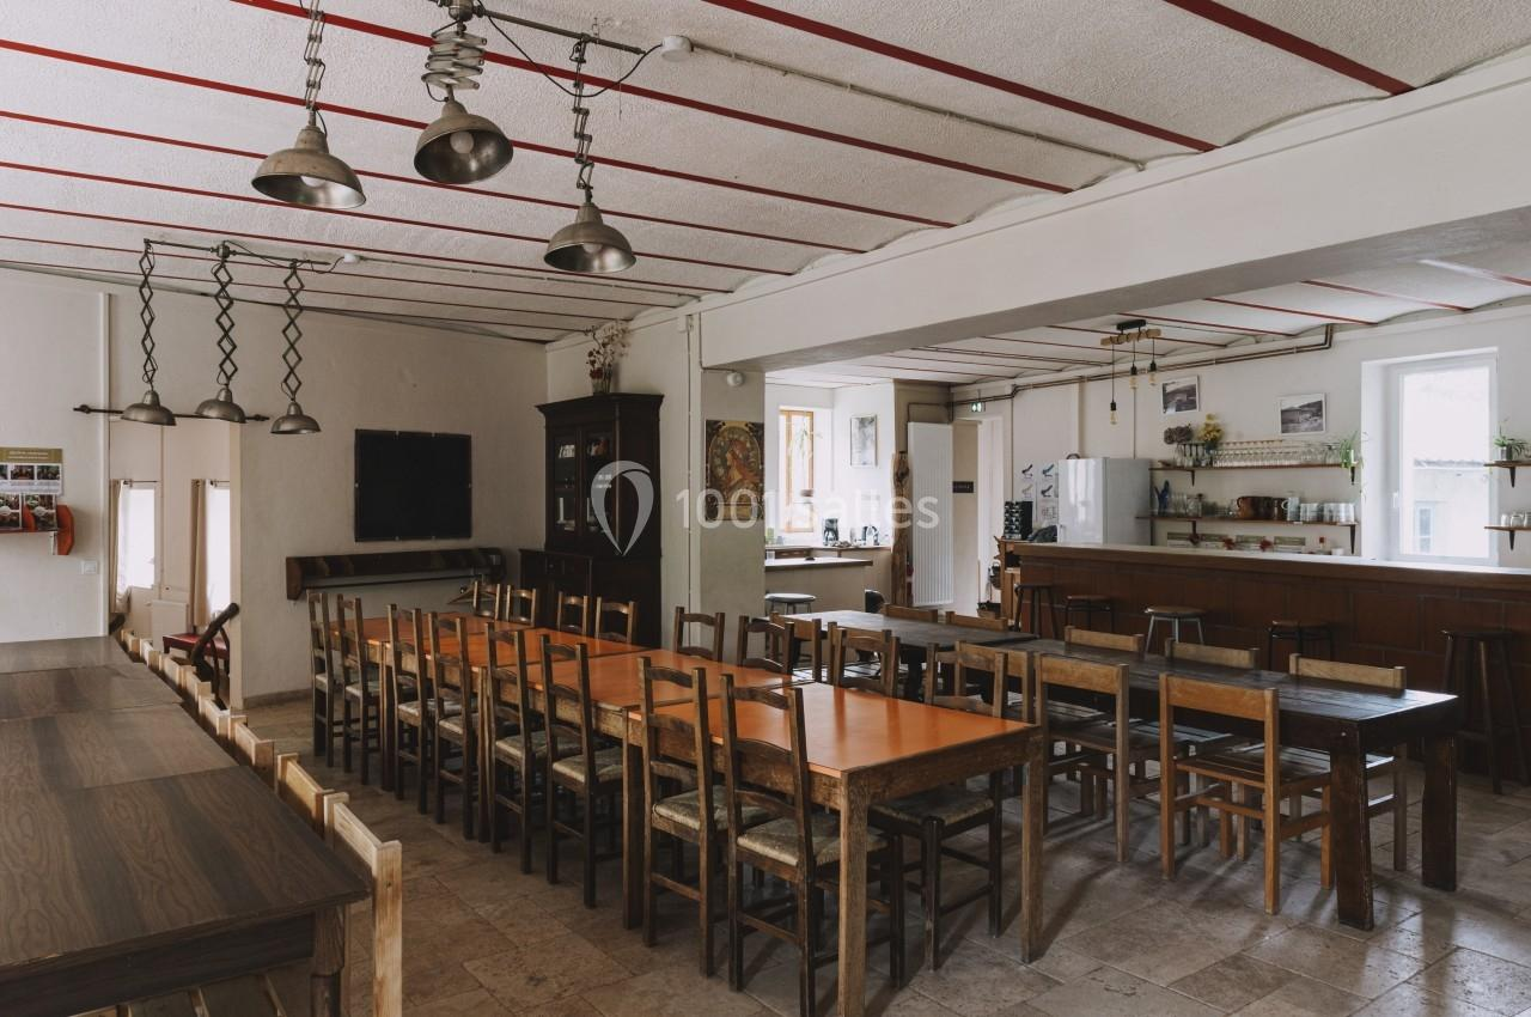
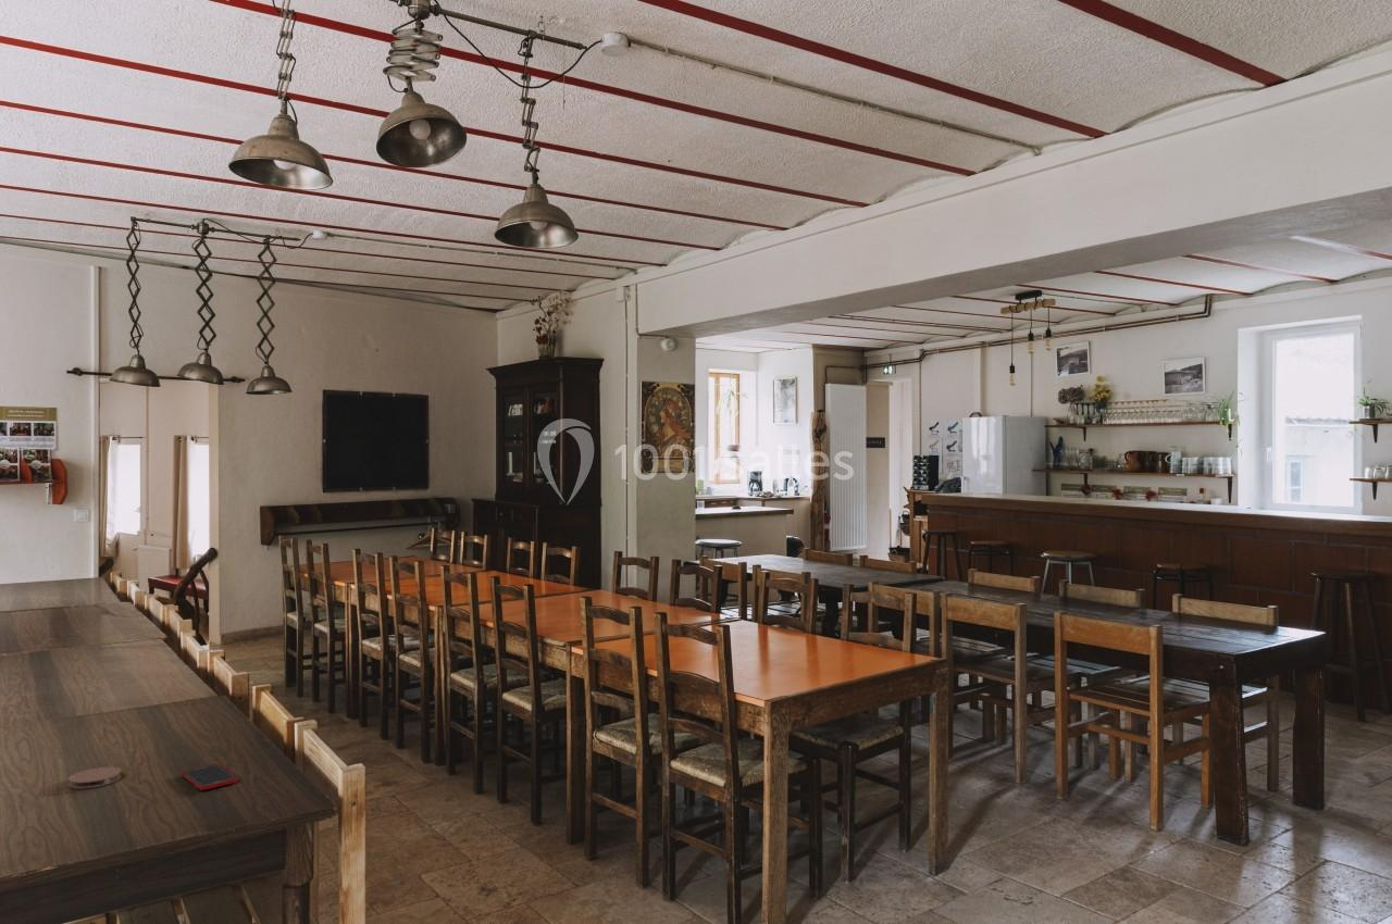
+ cell phone [181,762,239,791]
+ coaster [67,766,123,789]
